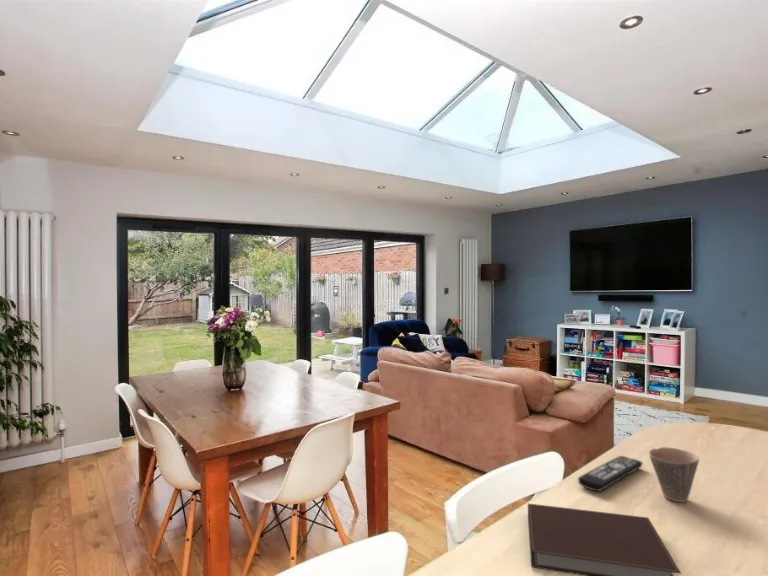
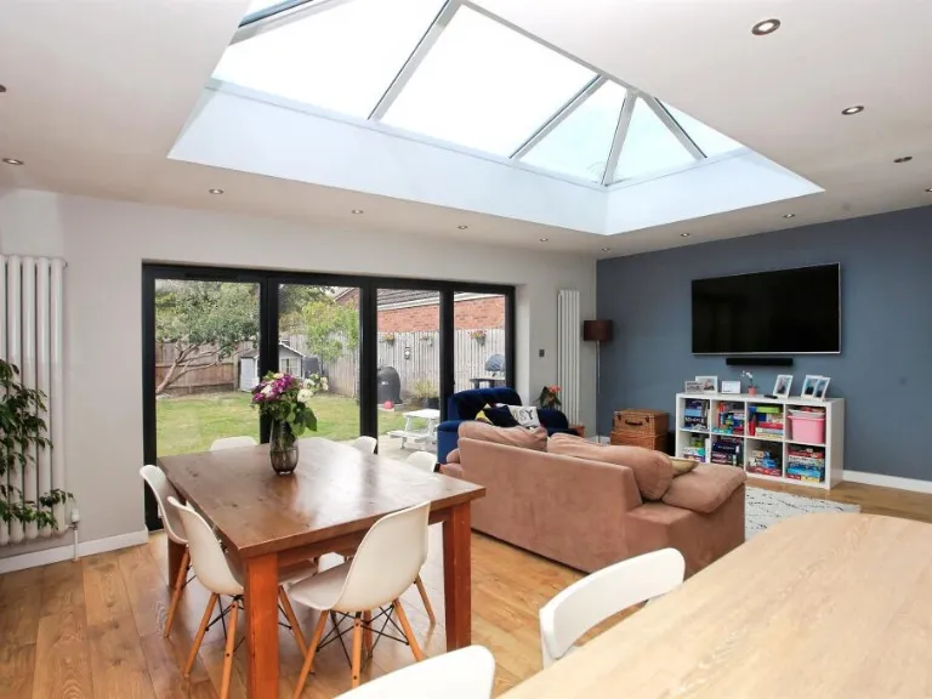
- cup [648,446,700,503]
- remote control [577,455,644,492]
- notebook [527,503,682,576]
